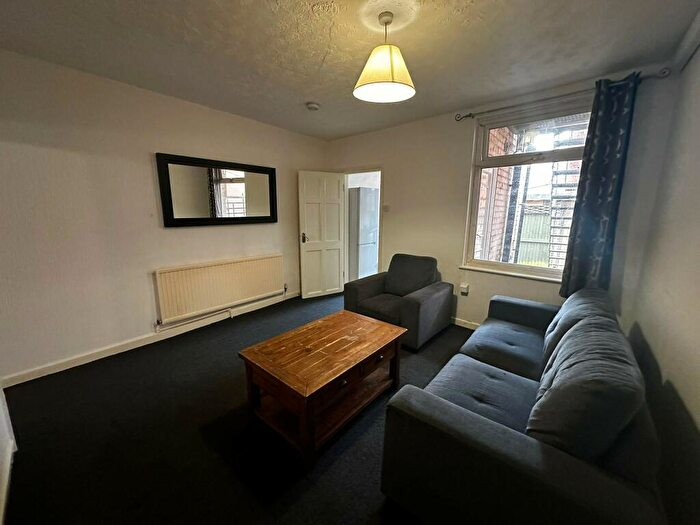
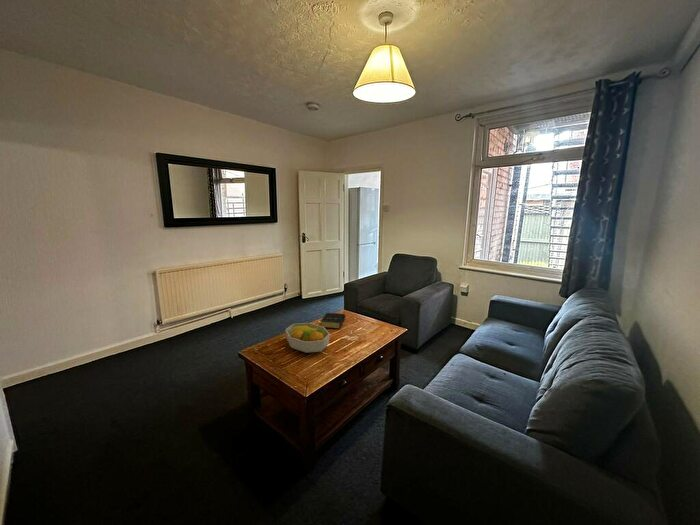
+ book [320,312,346,330]
+ fruit bowl [285,322,331,354]
